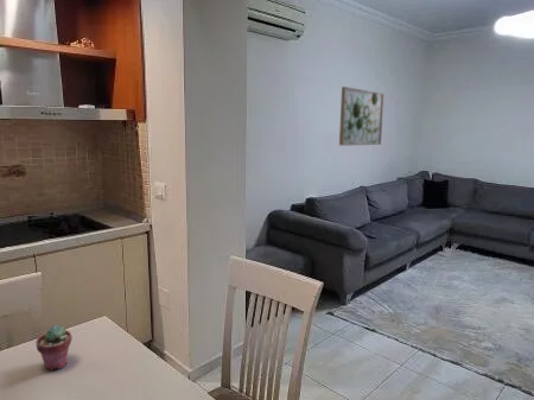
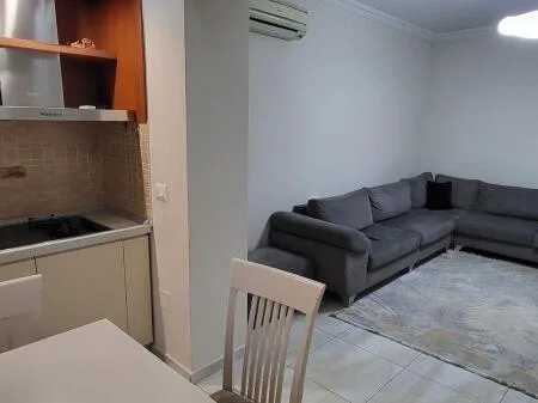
- wall art [338,85,386,147]
- potted succulent [34,324,72,372]
